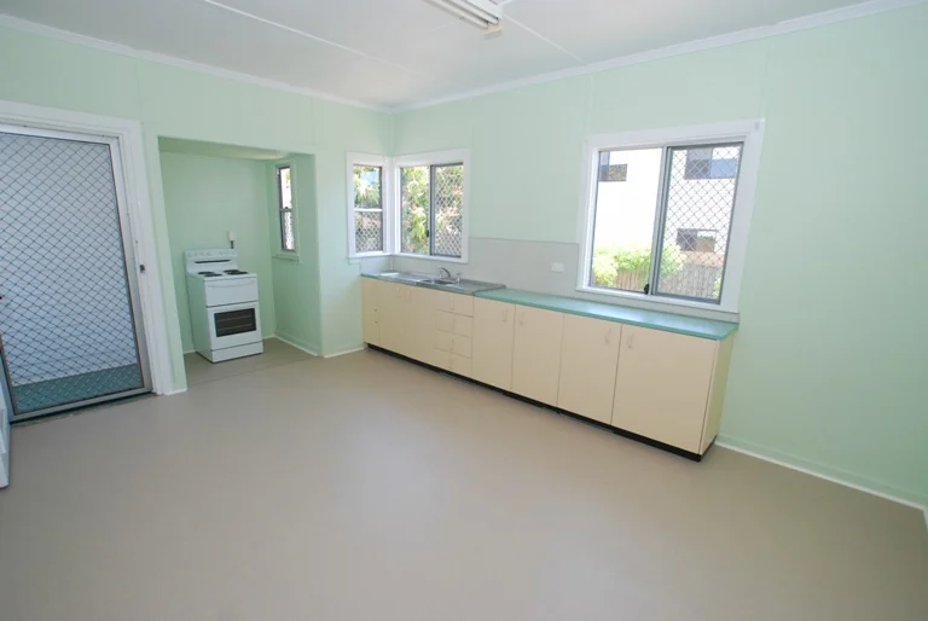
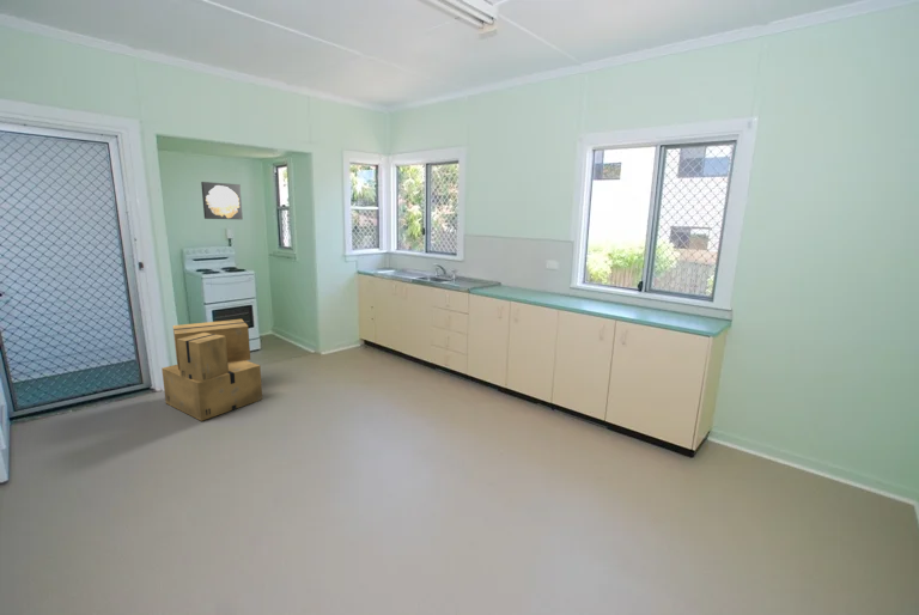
+ wall art [200,181,244,220]
+ cardboard box [160,318,263,422]
